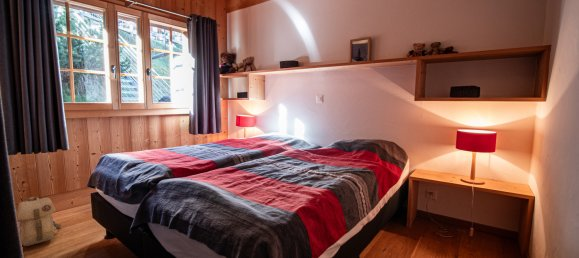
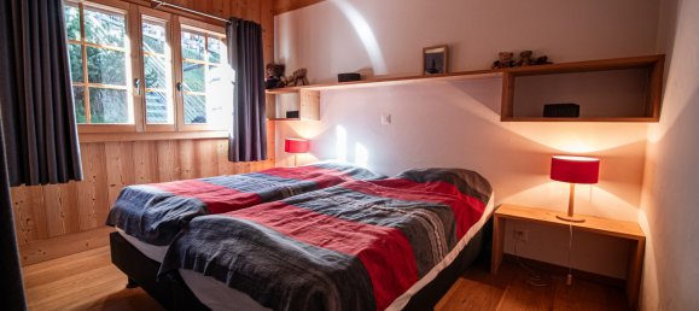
- backpack [16,195,62,247]
